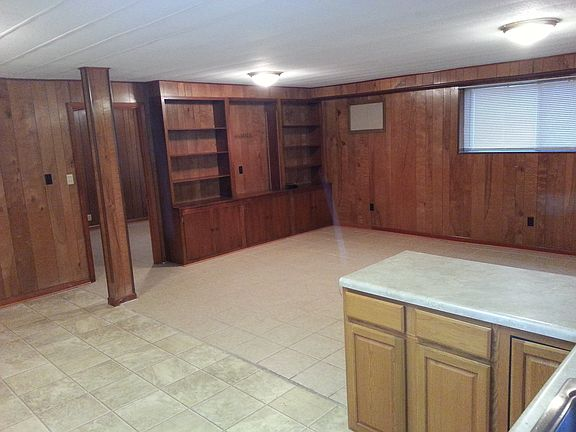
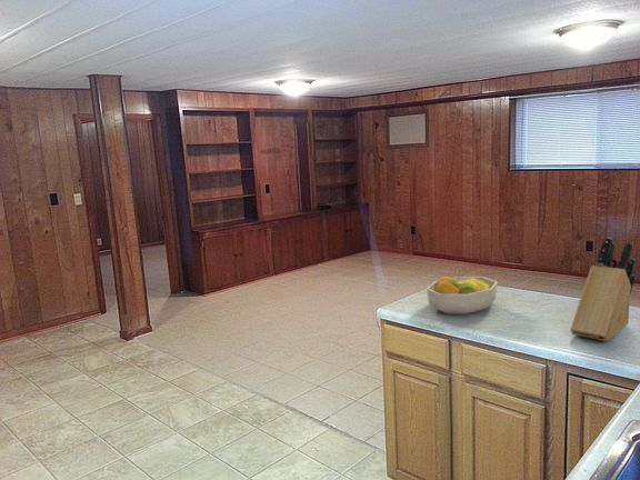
+ knife block [569,237,638,342]
+ fruit bowl [426,276,499,316]
